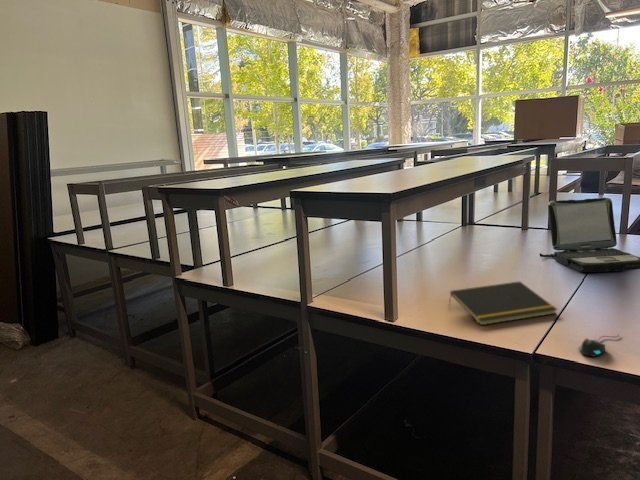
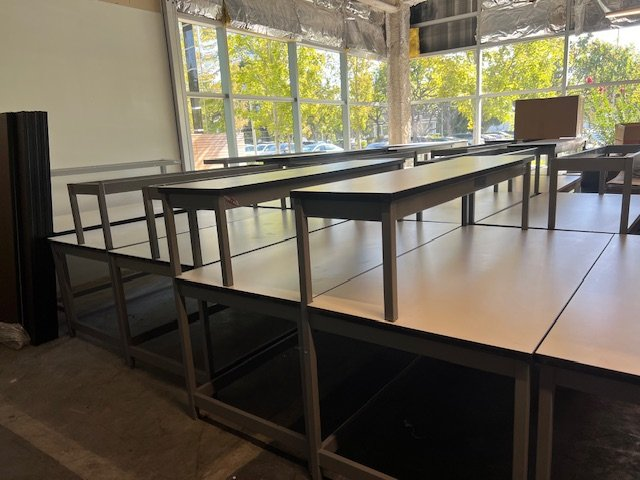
- notepad [447,280,558,326]
- mouse [578,333,620,358]
- laptop [539,197,640,273]
